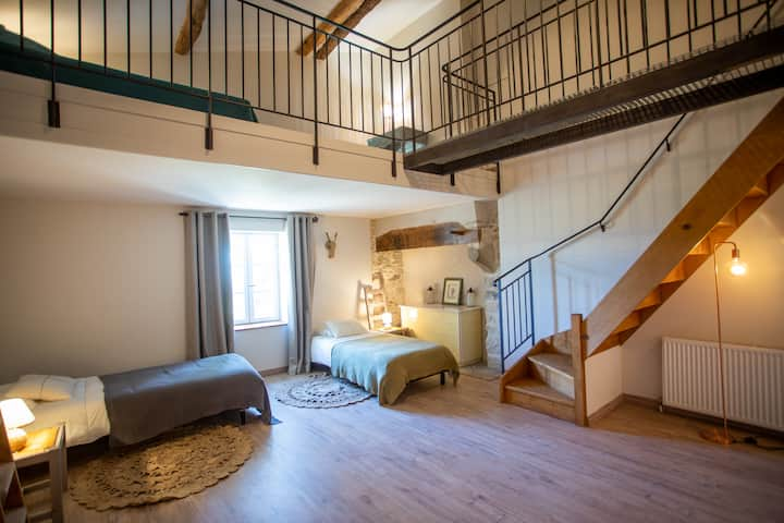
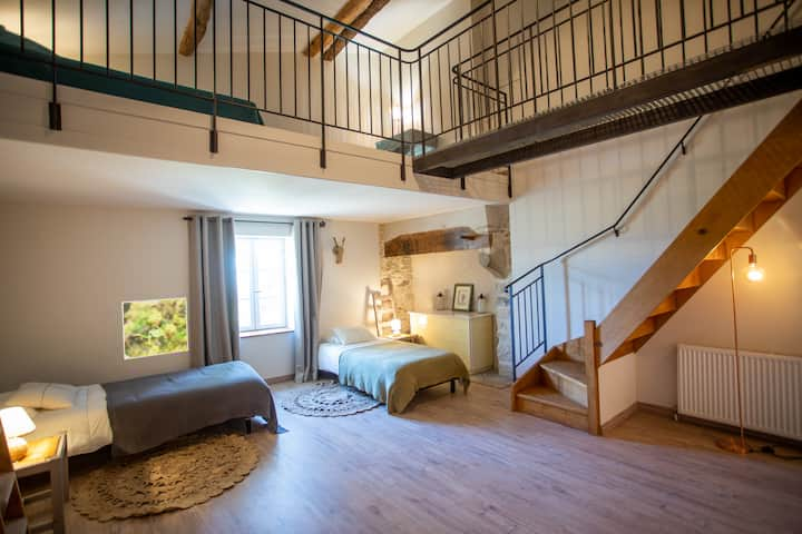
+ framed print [121,297,189,360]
